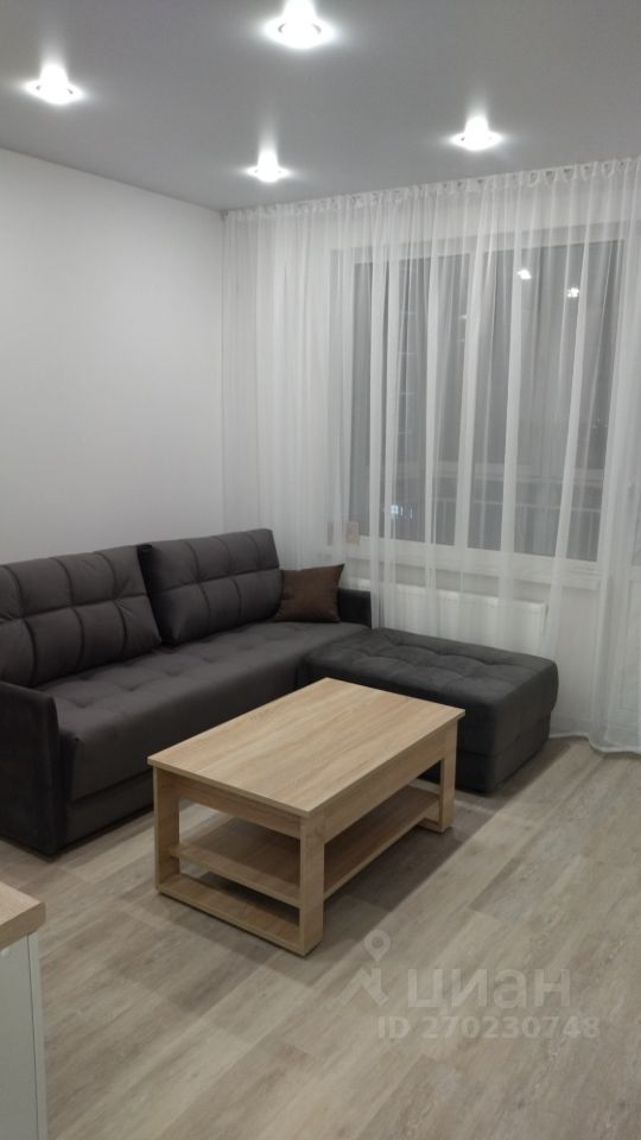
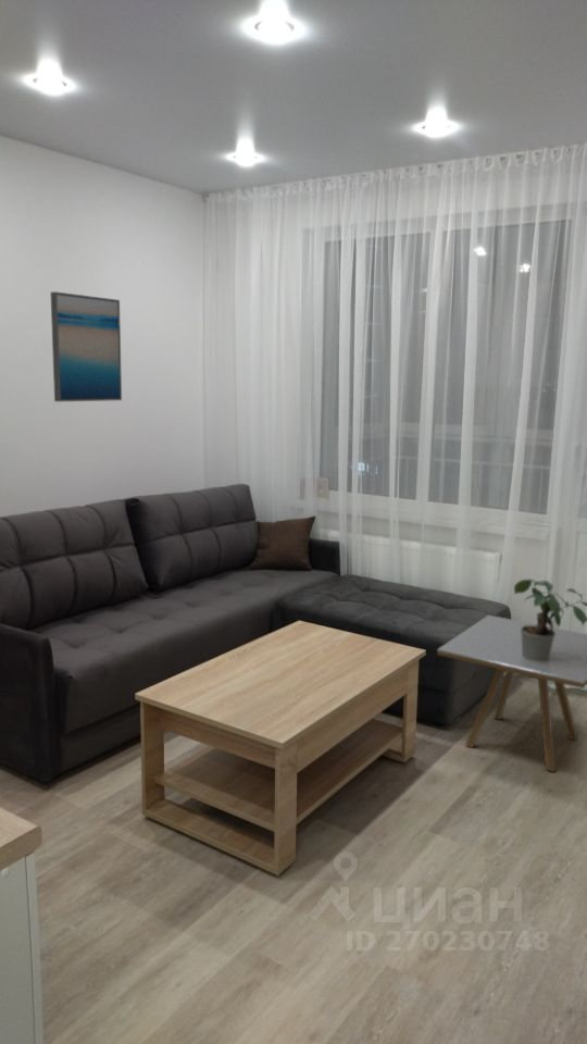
+ potted plant [513,579,587,661]
+ side table [436,614,587,773]
+ wall art [49,290,123,402]
